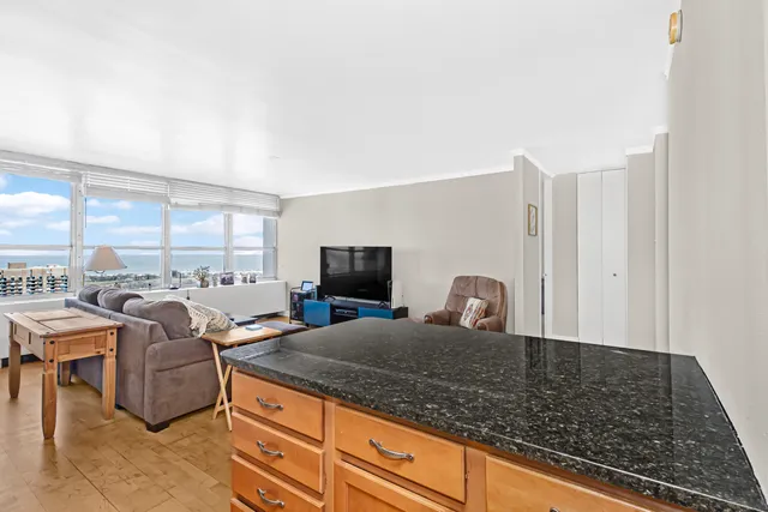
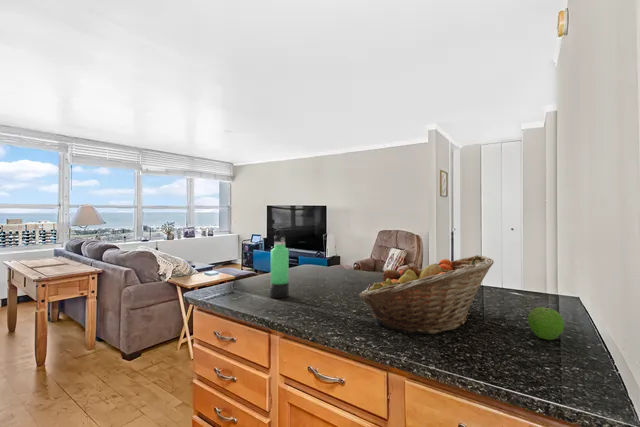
+ fruit [527,306,565,341]
+ fruit basket [358,254,495,335]
+ thermos bottle [269,228,290,299]
